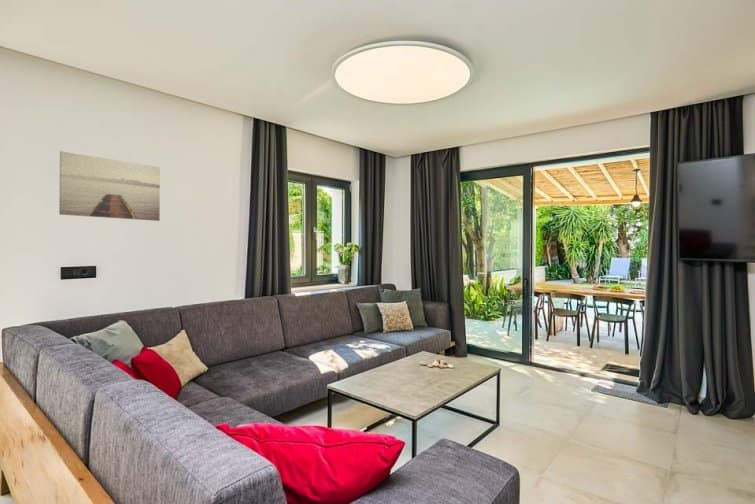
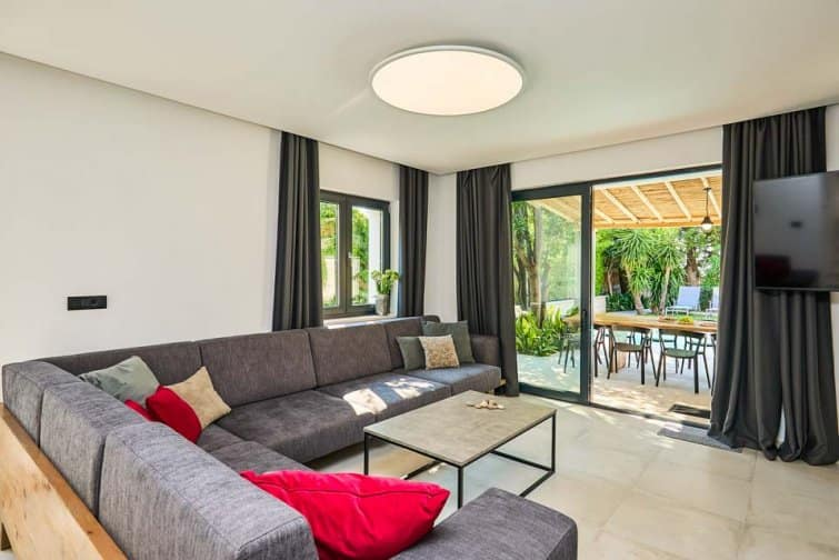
- wall art [58,150,161,222]
